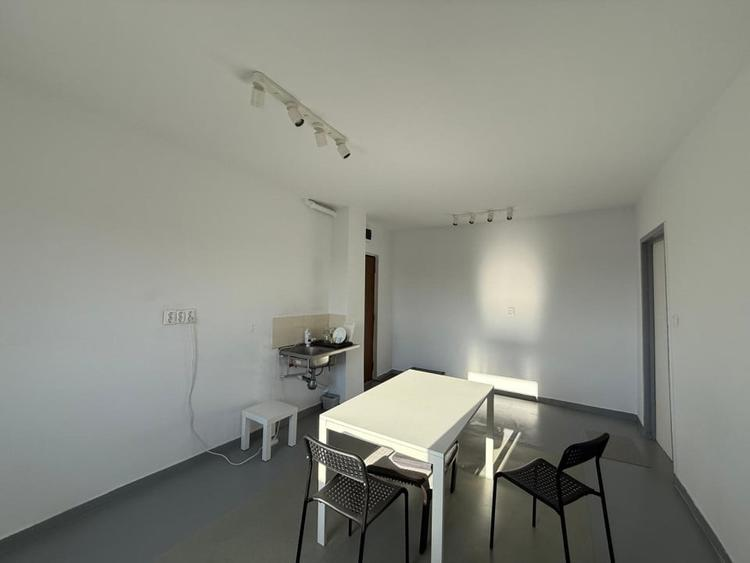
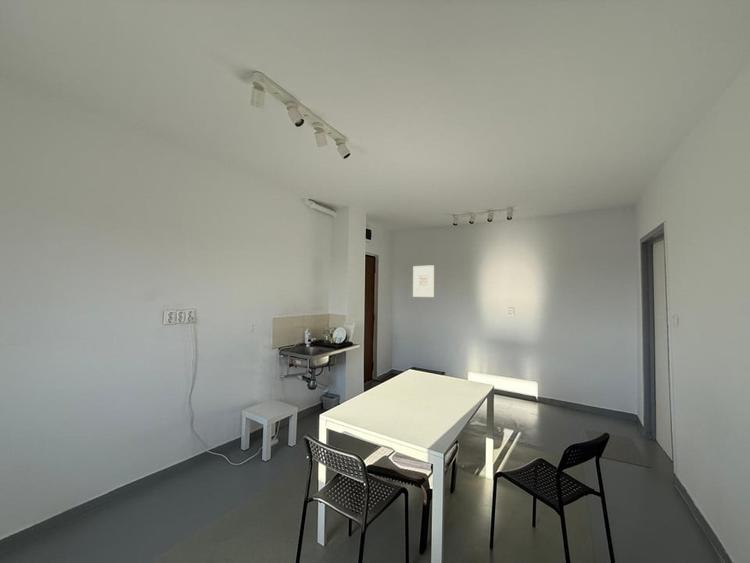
+ wall art [412,264,435,298]
